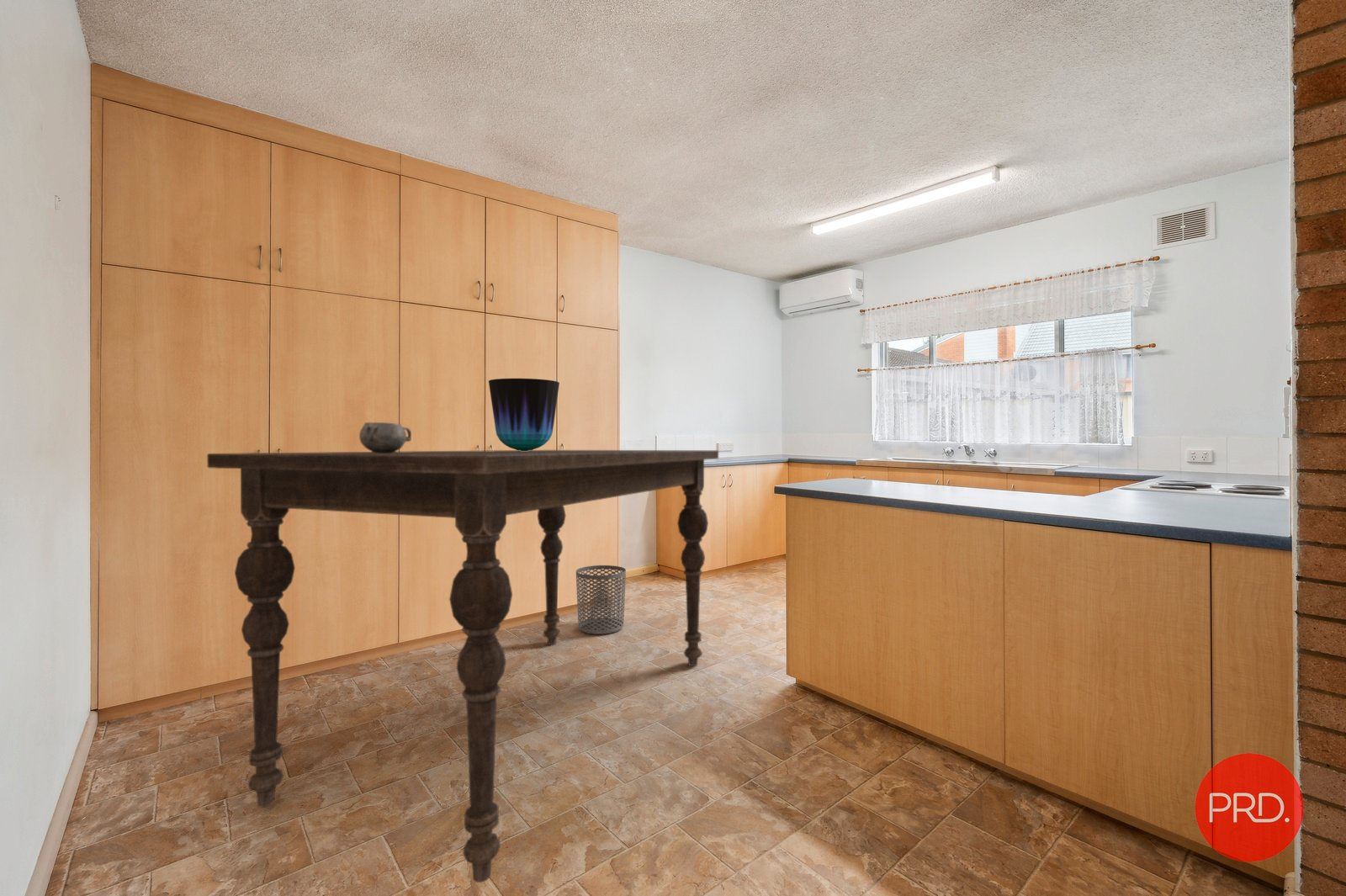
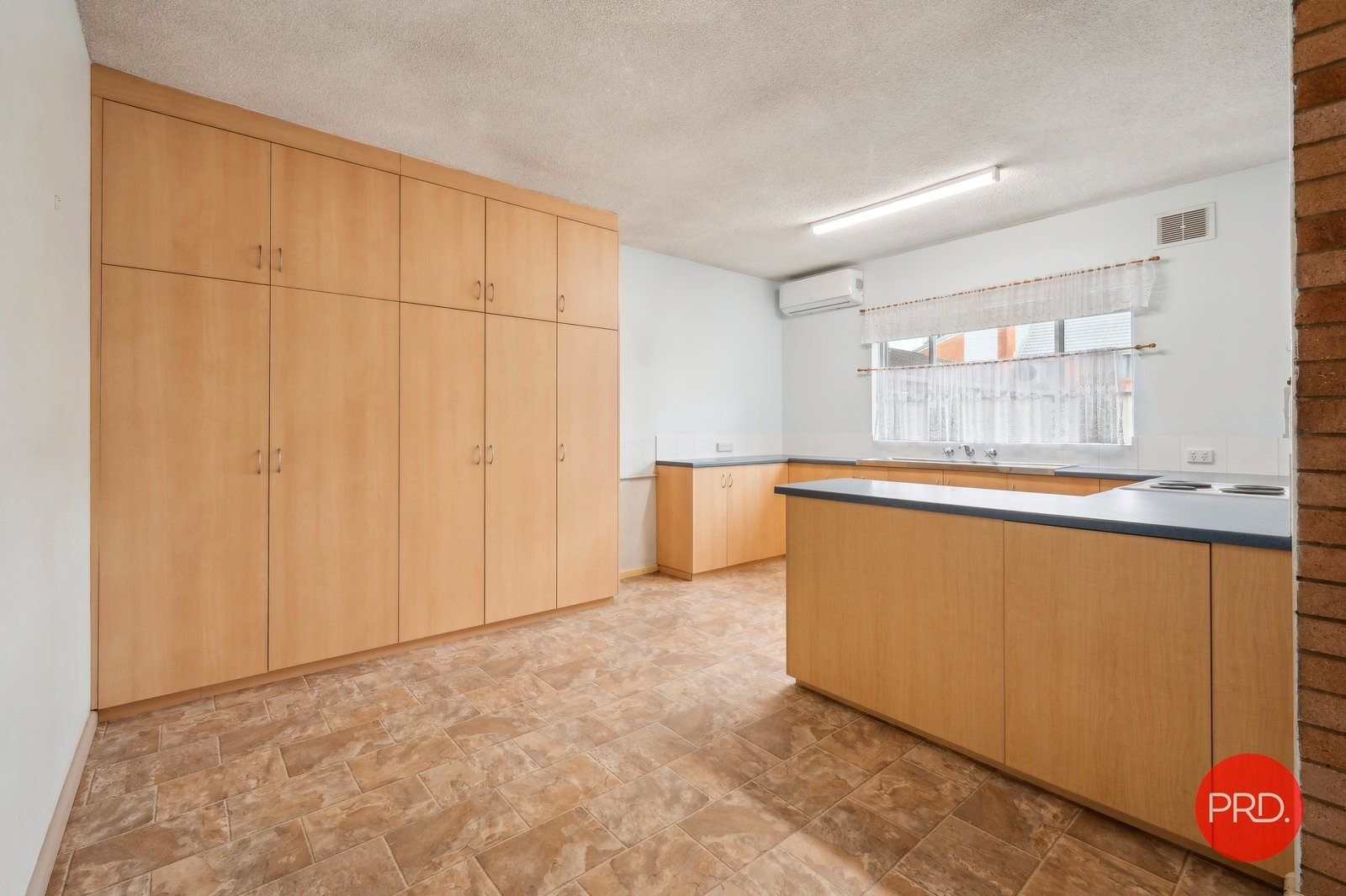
- dining table [206,449,719,883]
- waste bin [575,565,627,635]
- decorative bowl [358,421,412,453]
- vase [488,378,560,451]
